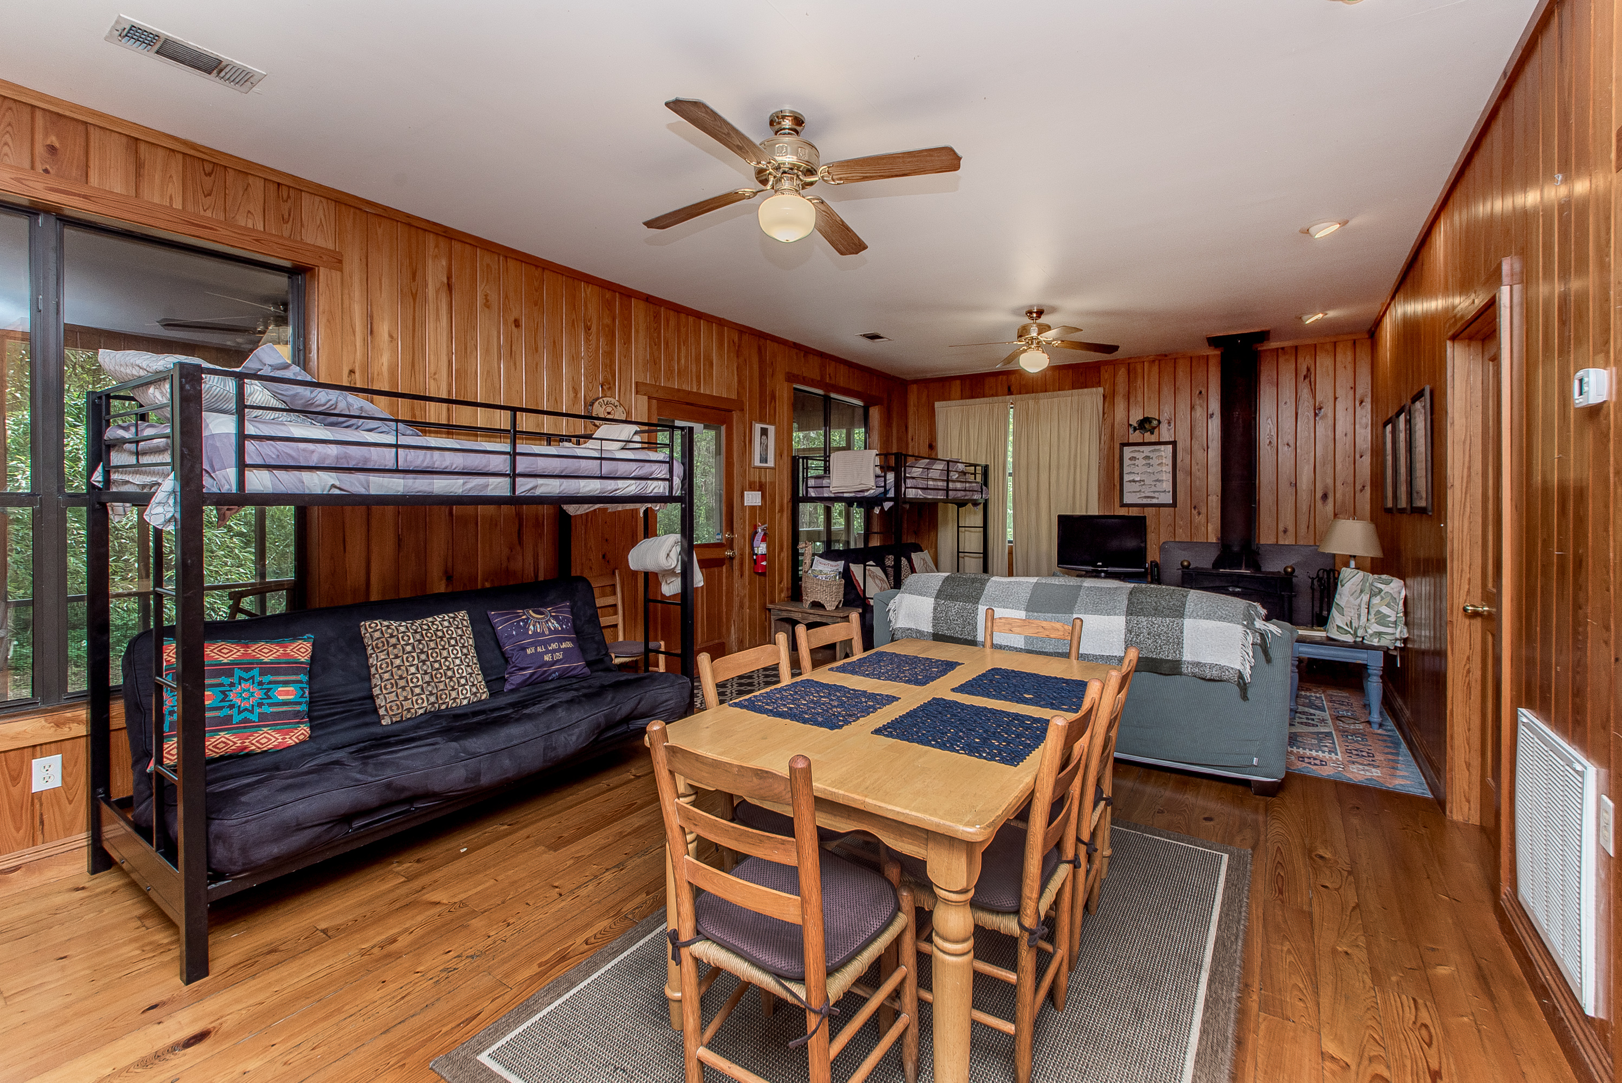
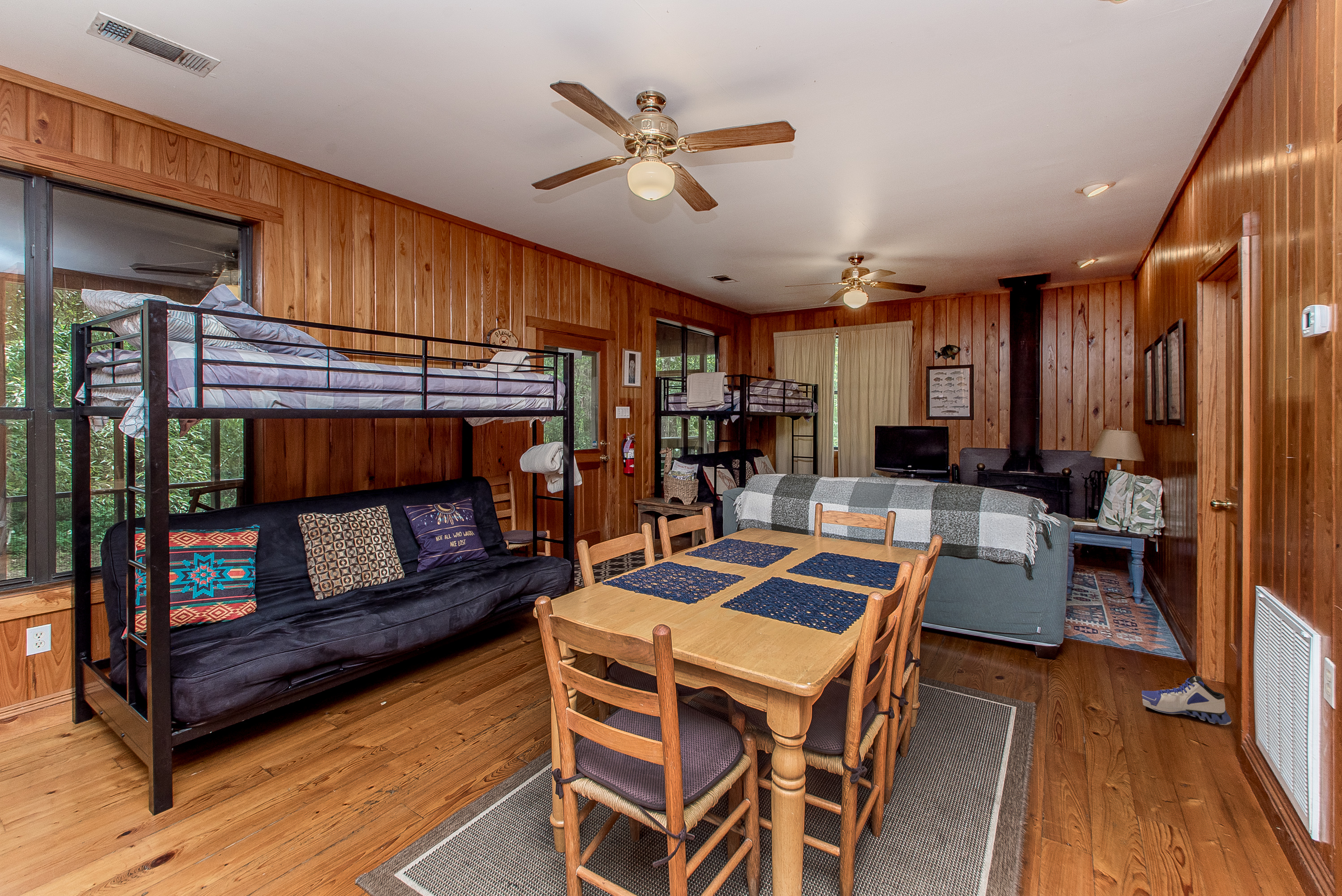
+ sneaker [1141,676,1232,725]
